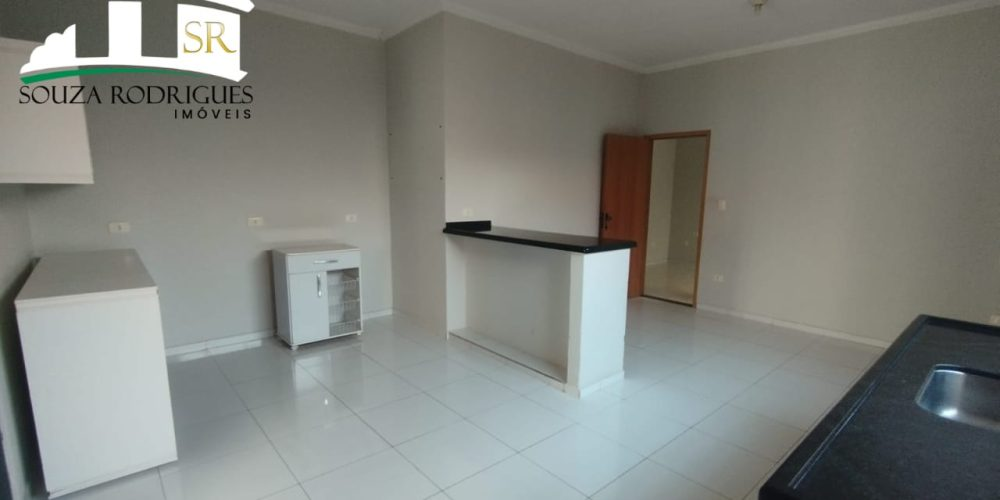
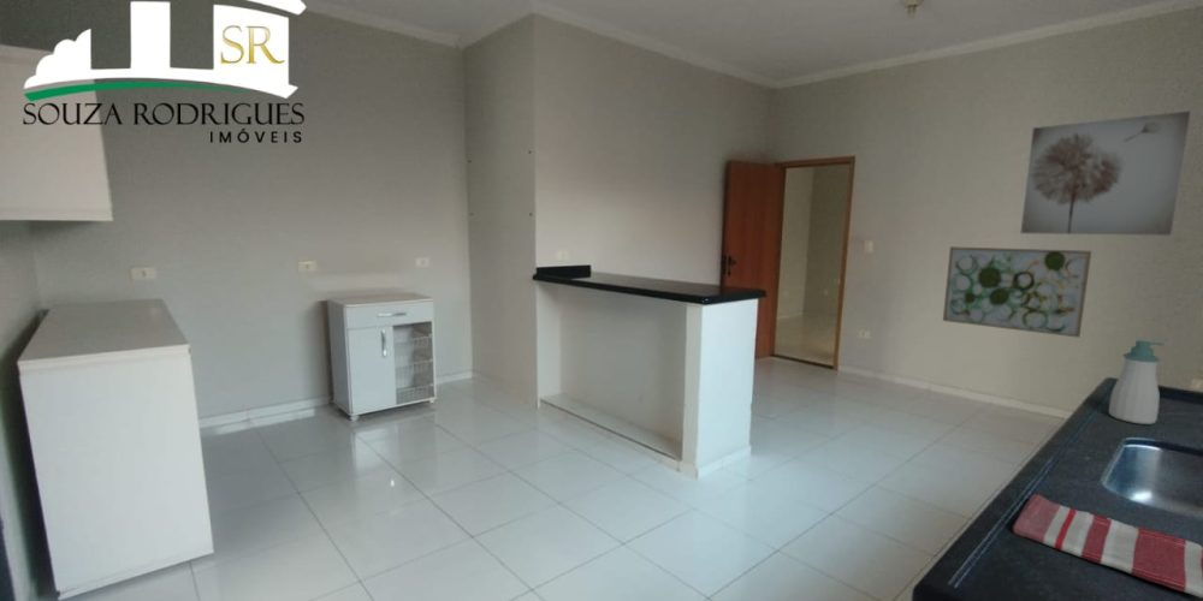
+ wall art [942,245,1092,339]
+ wall art [1020,109,1191,237]
+ dish towel [1012,493,1203,600]
+ soap bottle [1108,339,1165,426]
